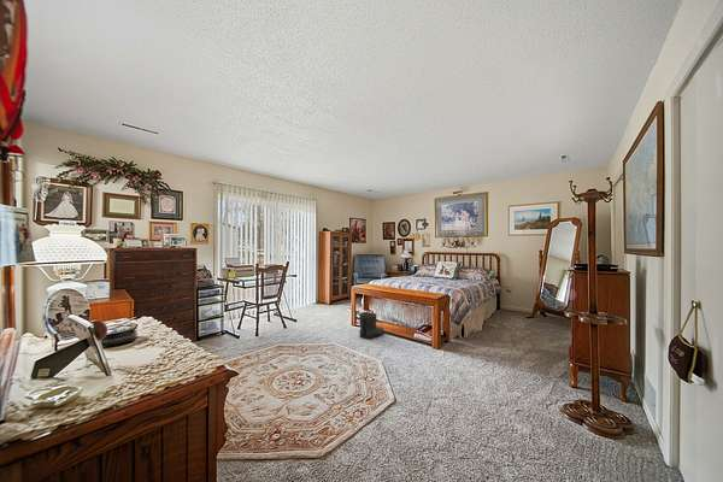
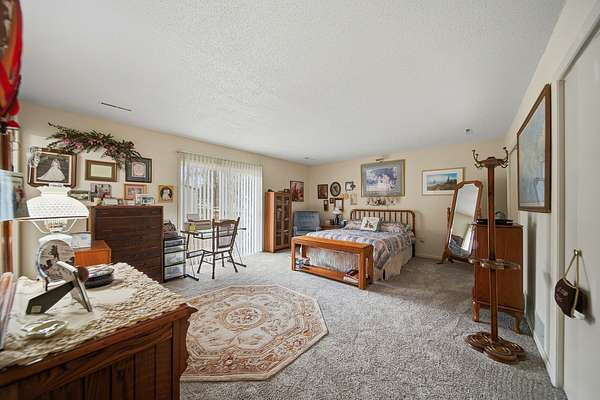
- boots [358,311,386,340]
